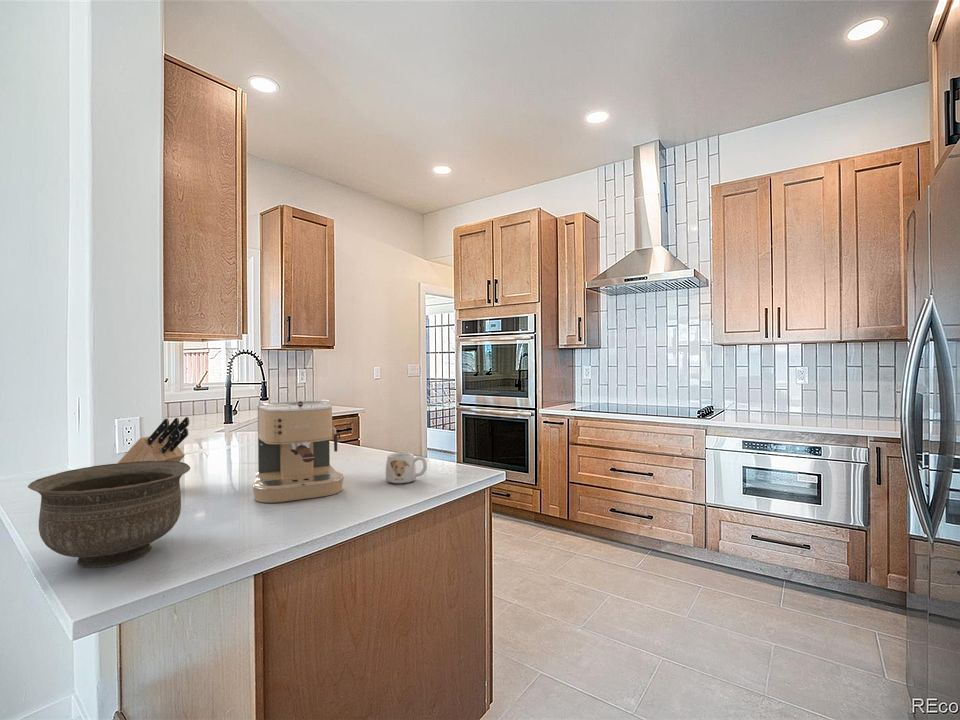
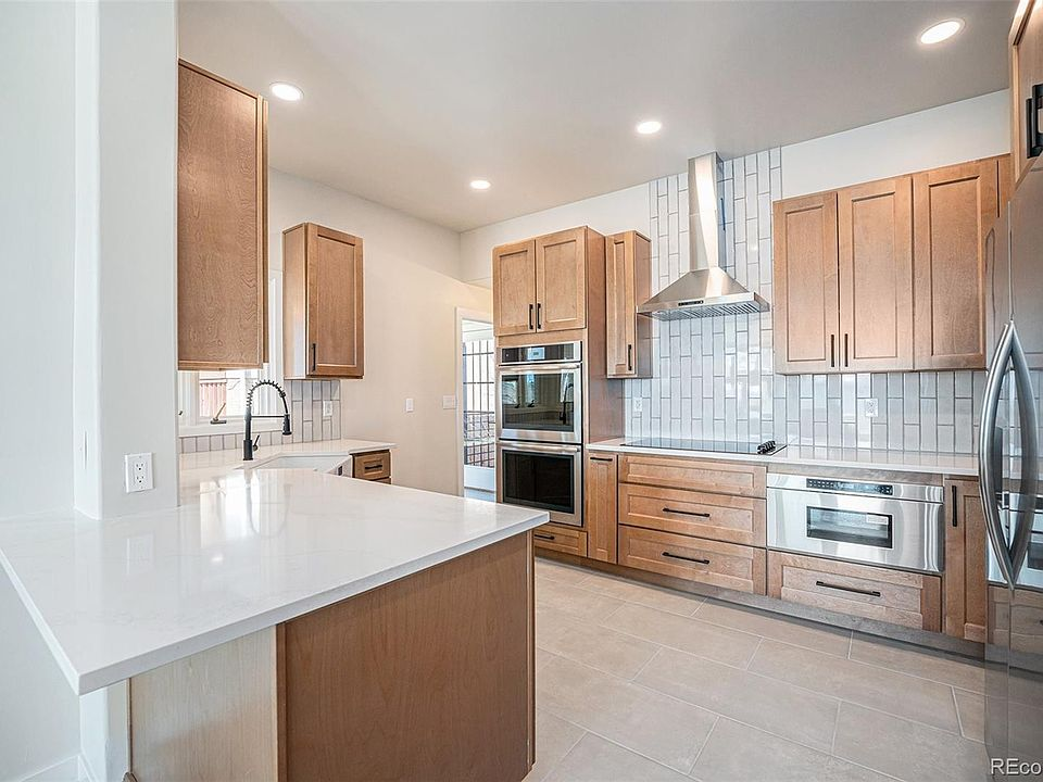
- mug [385,452,428,484]
- bowl [27,461,191,568]
- coffee maker [251,399,345,504]
- knife block [117,416,190,463]
